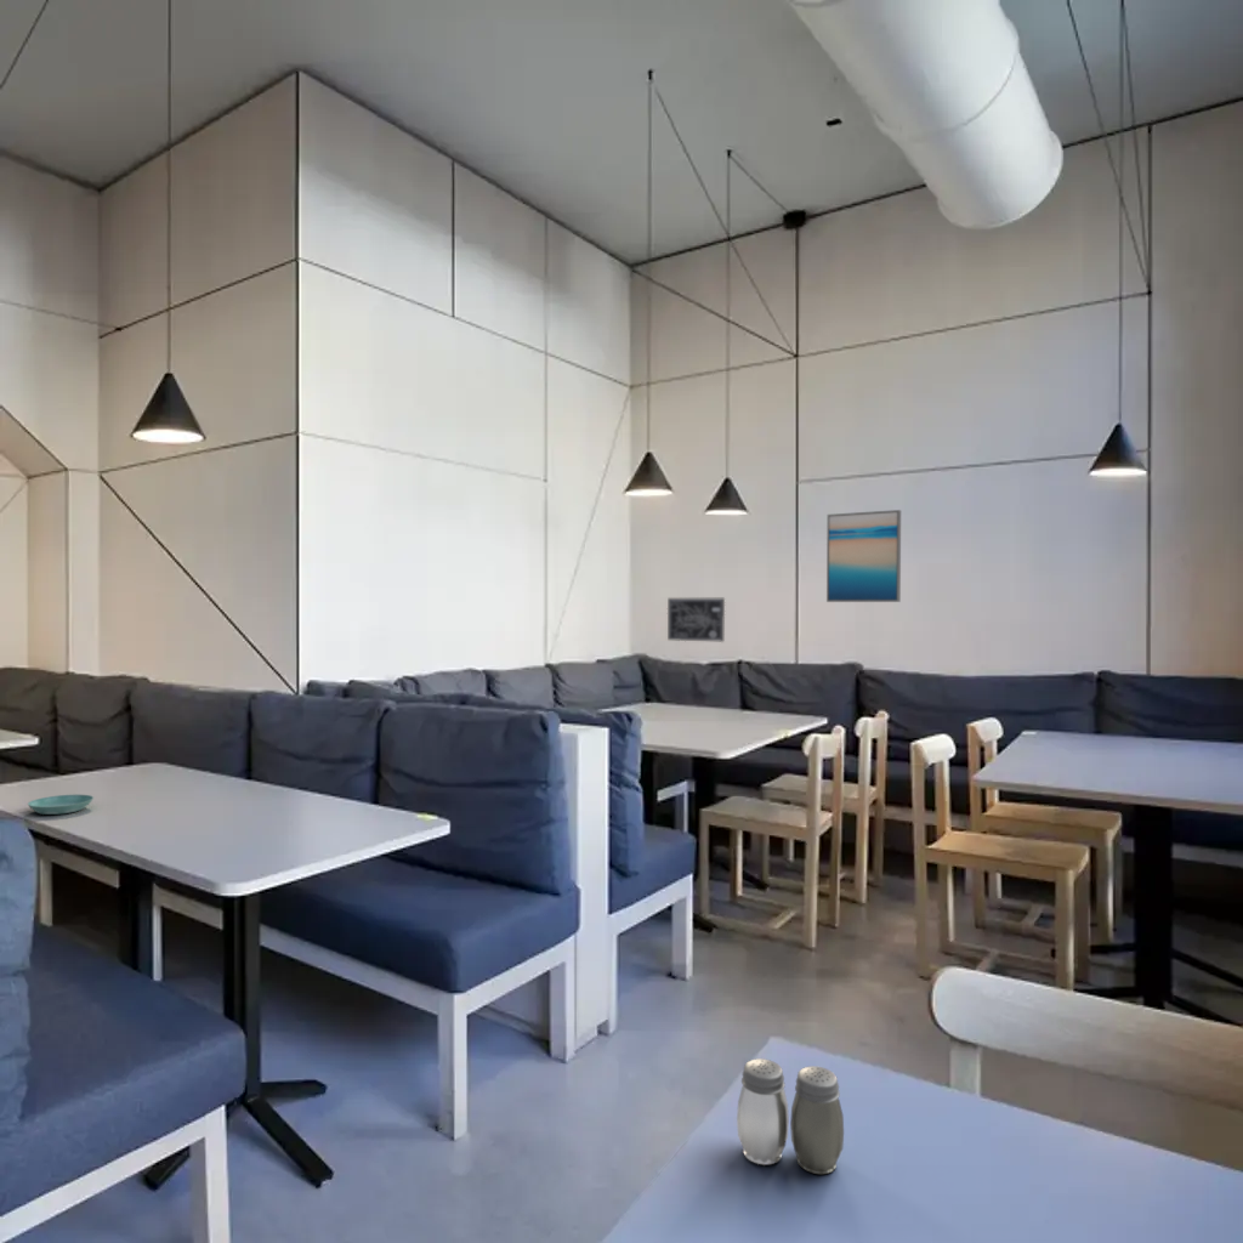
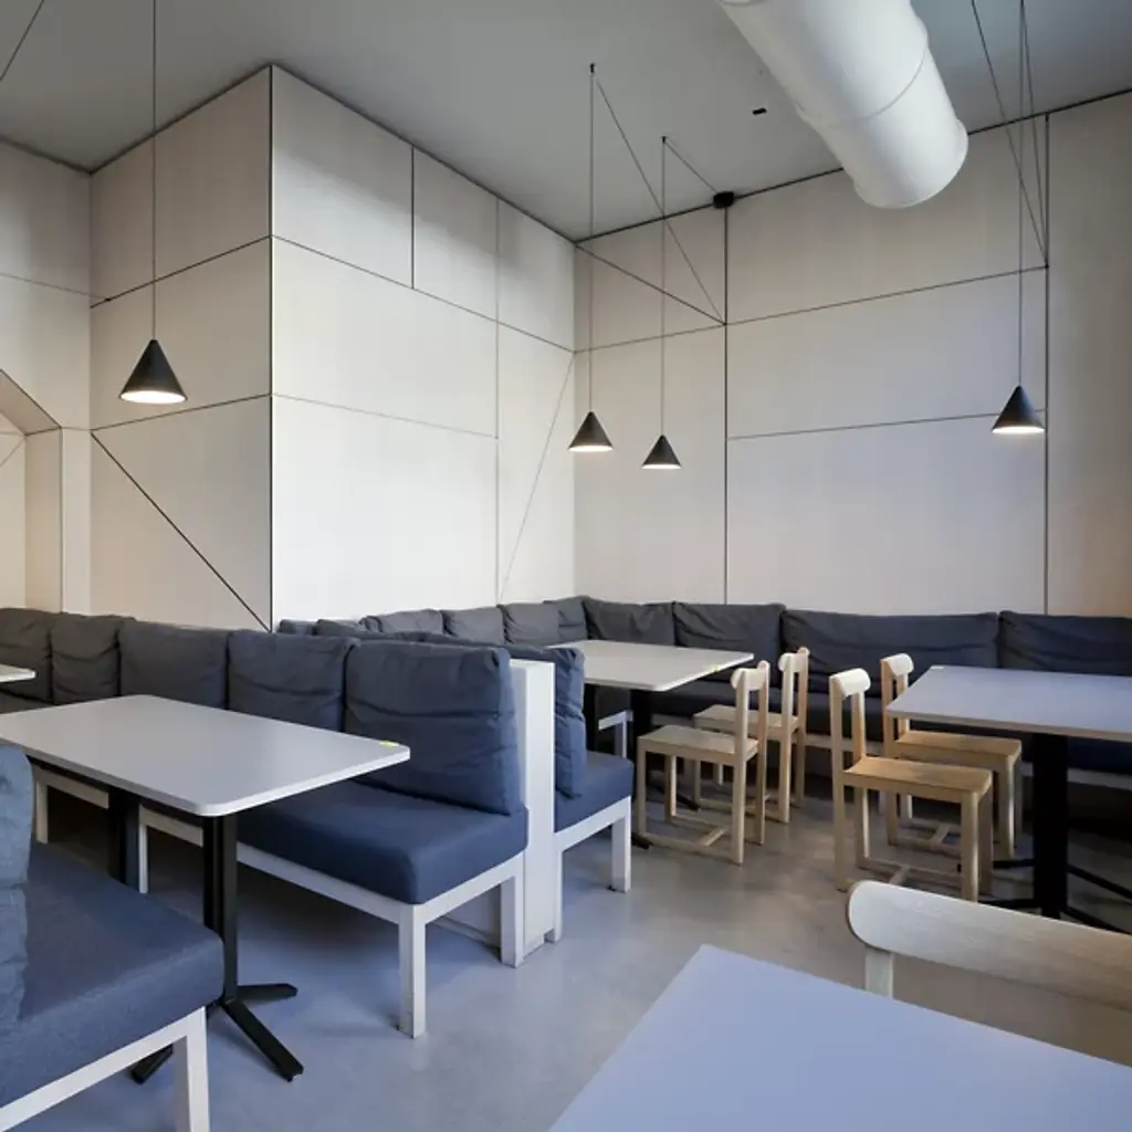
- wall art [825,509,902,603]
- wall art [666,597,726,643]
- saucer [27,794,95,816]
- salt and pepper shaker [736,1057,845,1175]
